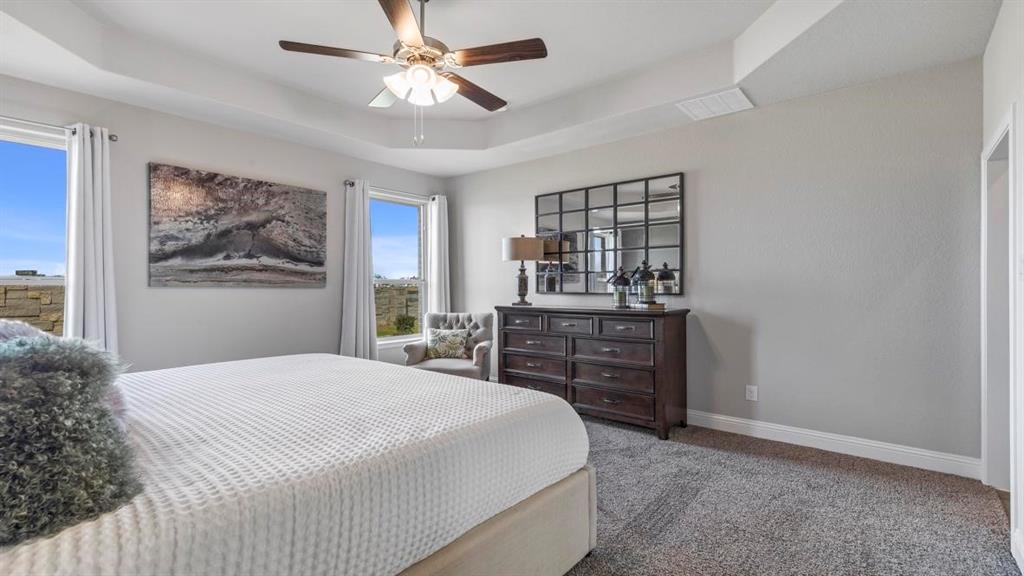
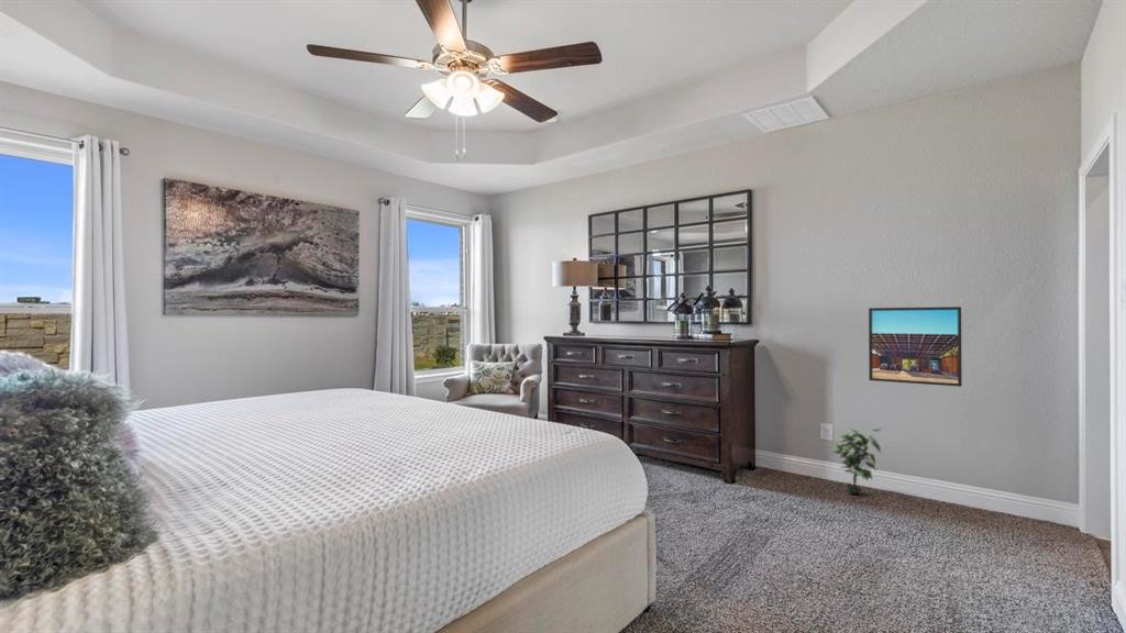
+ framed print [868,306,963,388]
+ potted plant [830,425,883,496]
